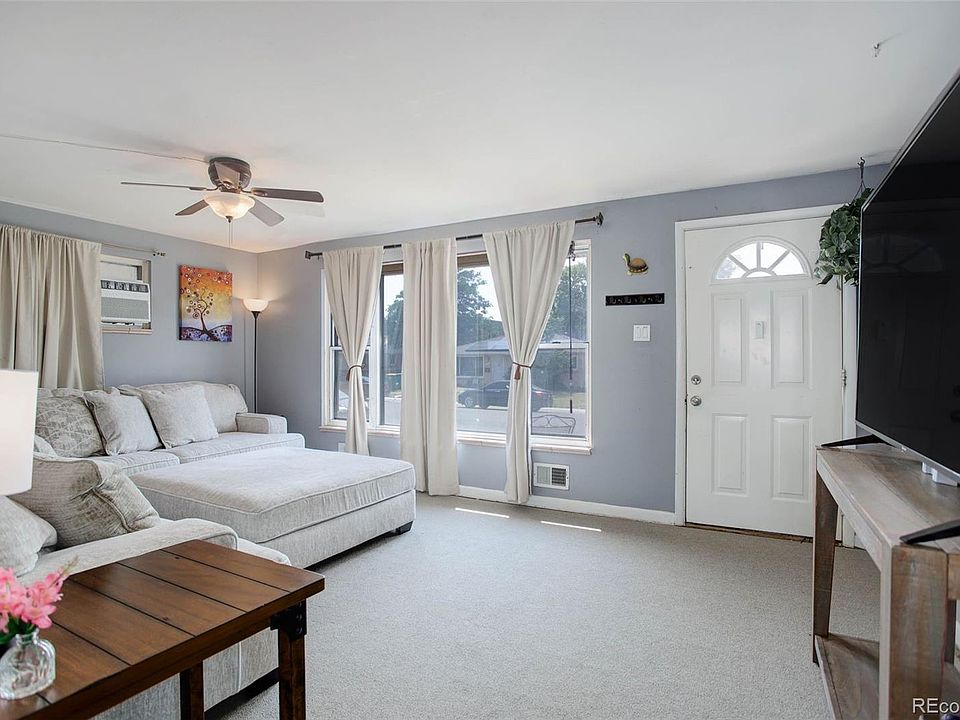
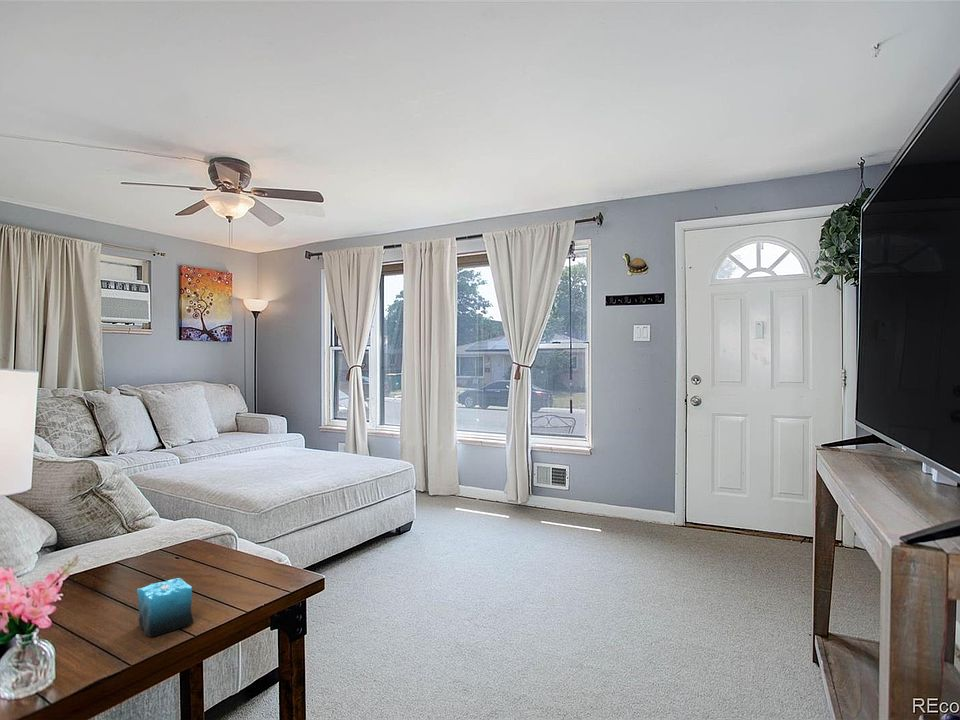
+ candle [136,575,194,638]
